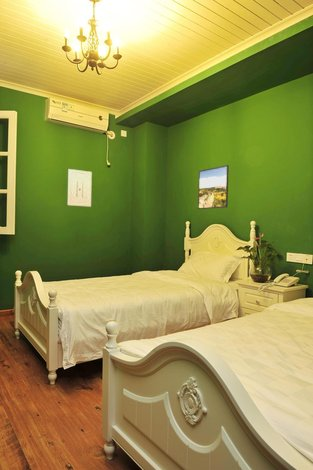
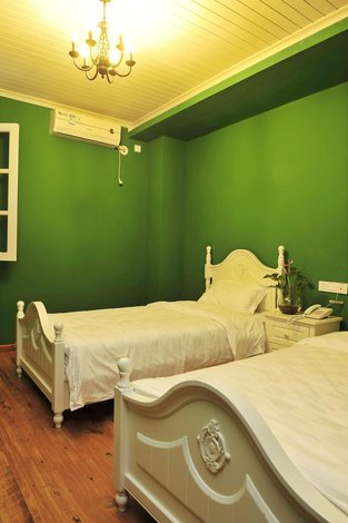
- wall art [67,168,93,208]
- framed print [197,164,230,210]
